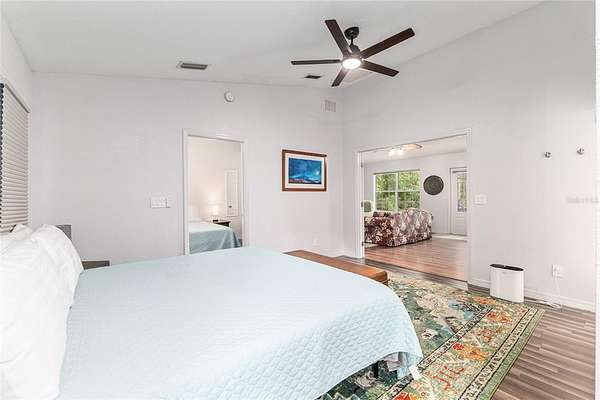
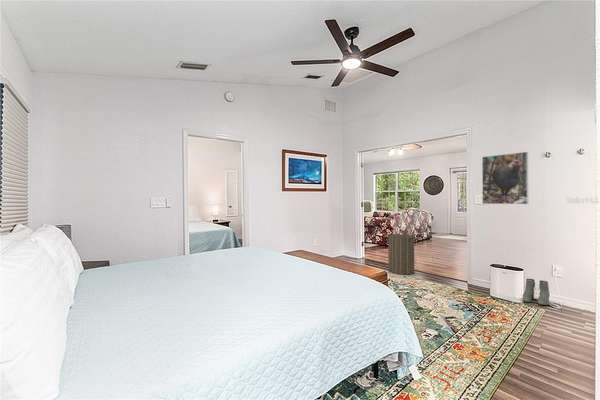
+ boots [522,278,551,306]
+ laundry hamper [386,229,417,275]
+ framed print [481,151,529,205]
